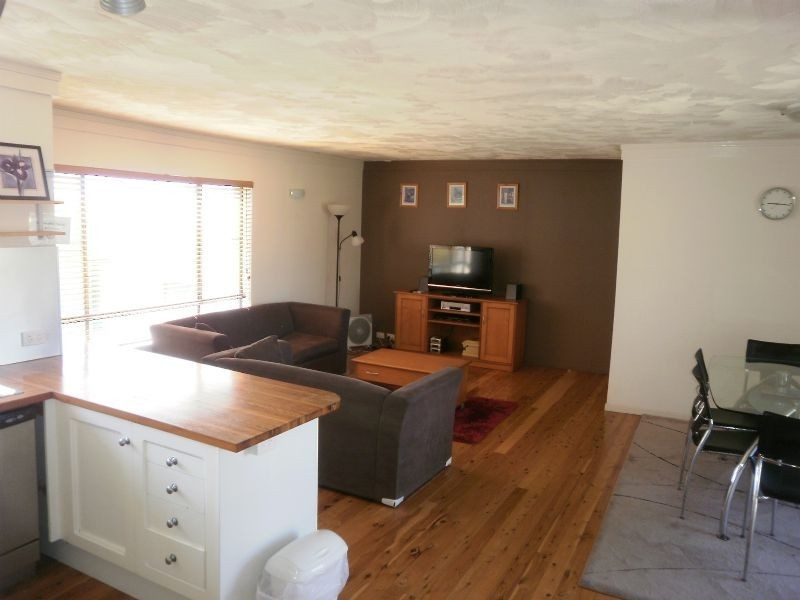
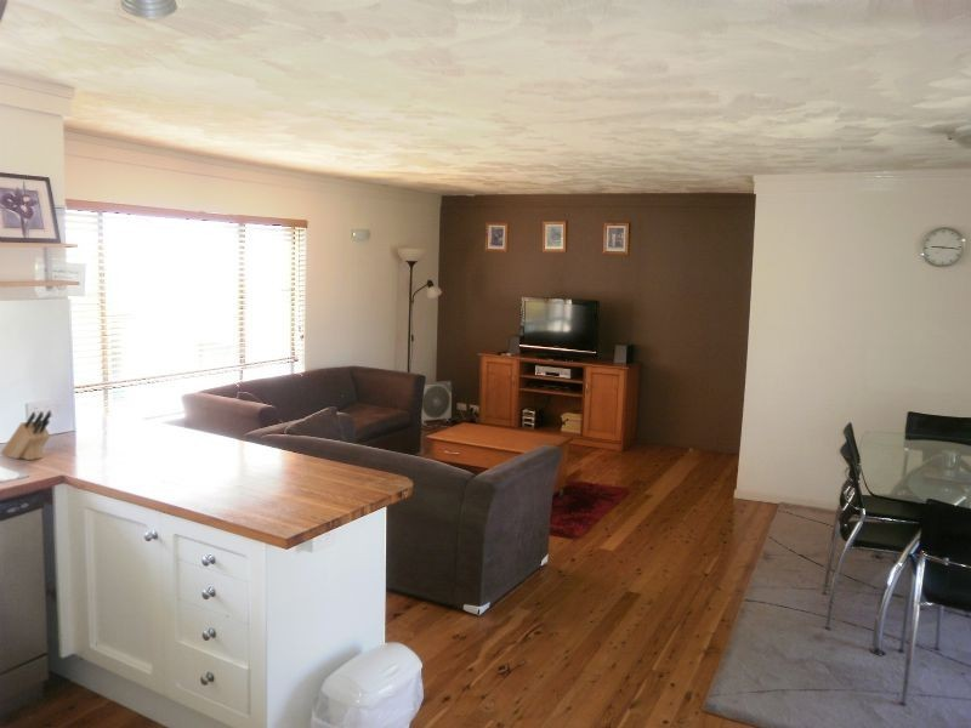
+ knife block [0,410,52,461]
